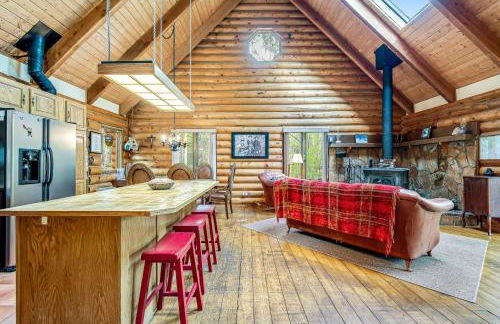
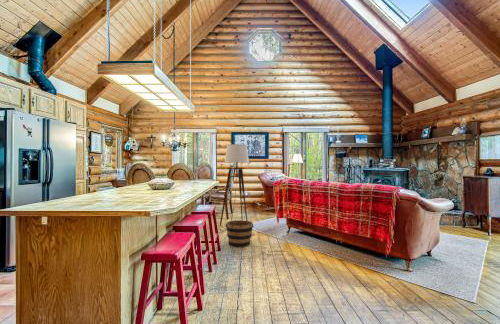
+ floor lamp [219,143,250,233]
+ bucket [225,219,254,248]
